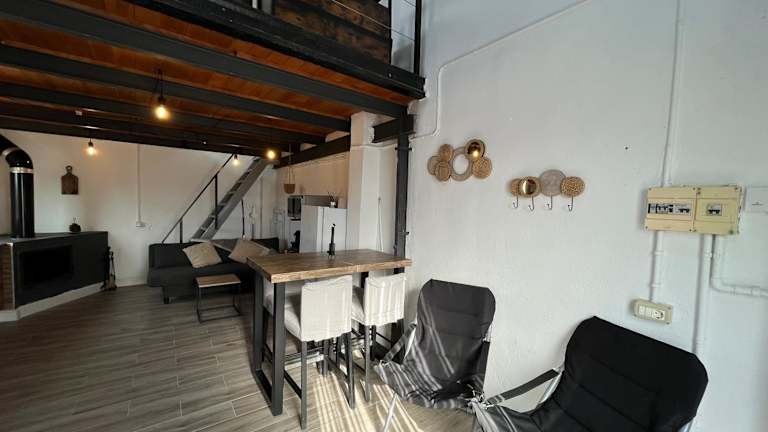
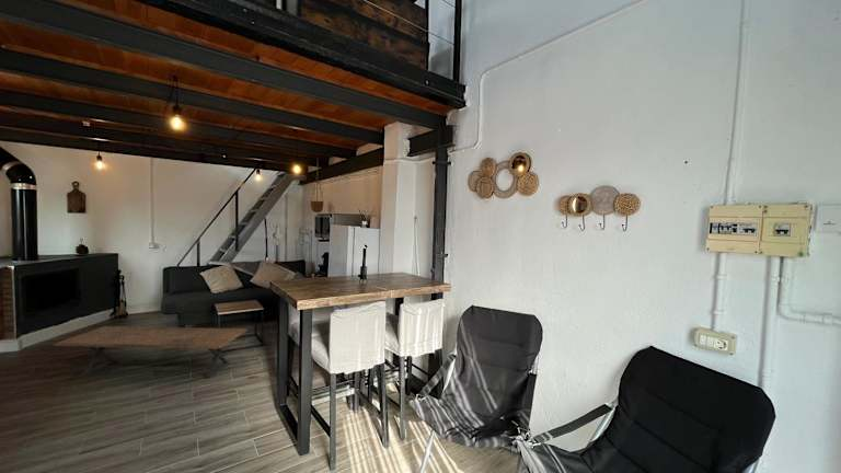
+ coffee table [50,325,249,380]
